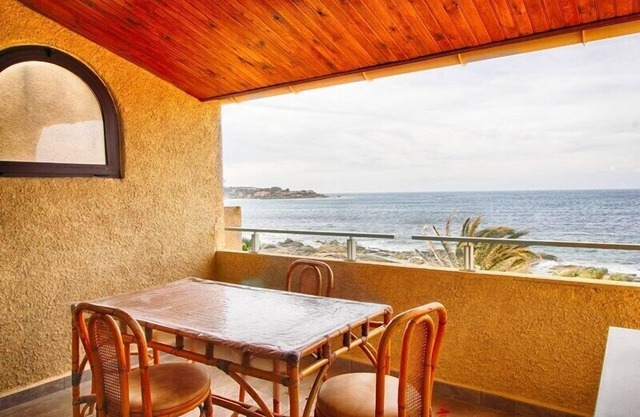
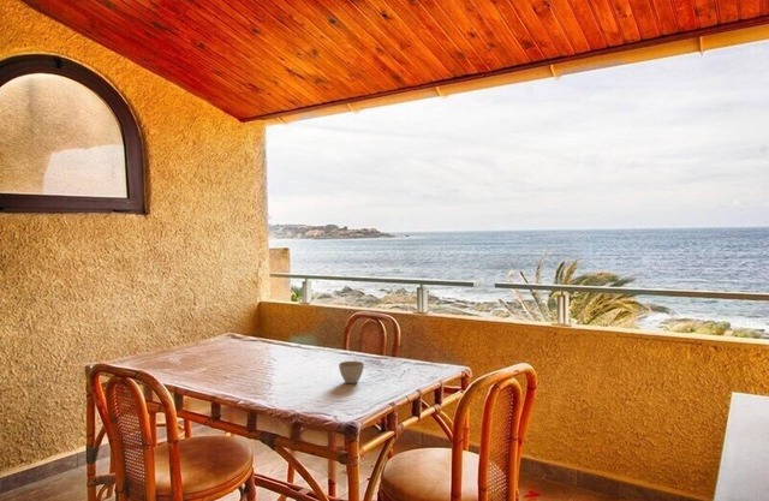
+ flower pot [338,360,365,384]
